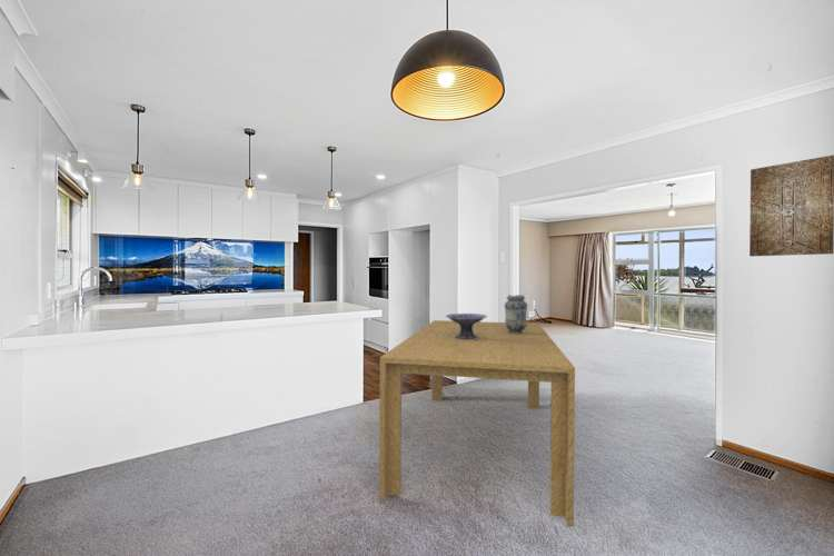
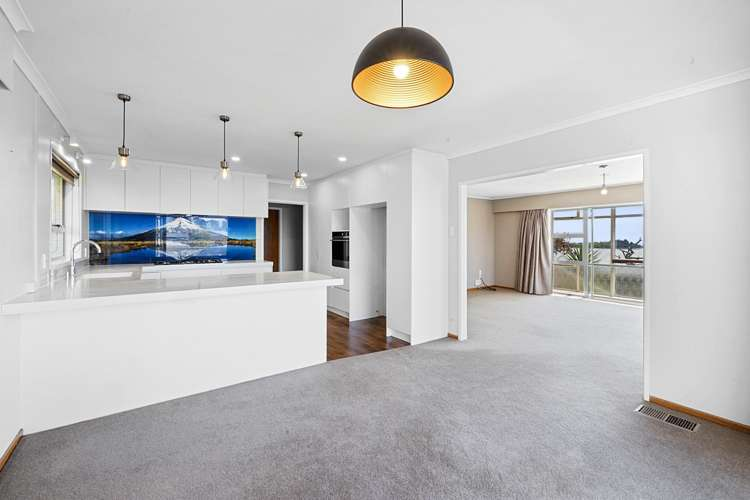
- dining table [378,319,576,527]
- decorative bowl [445,312,488,340]
- wall art [748,153,834,257]
- vase [504,294,528,334]
